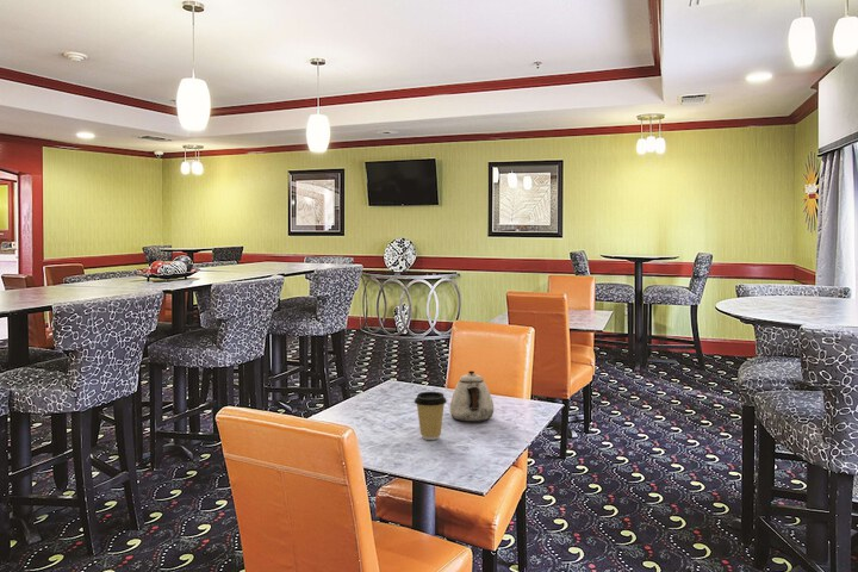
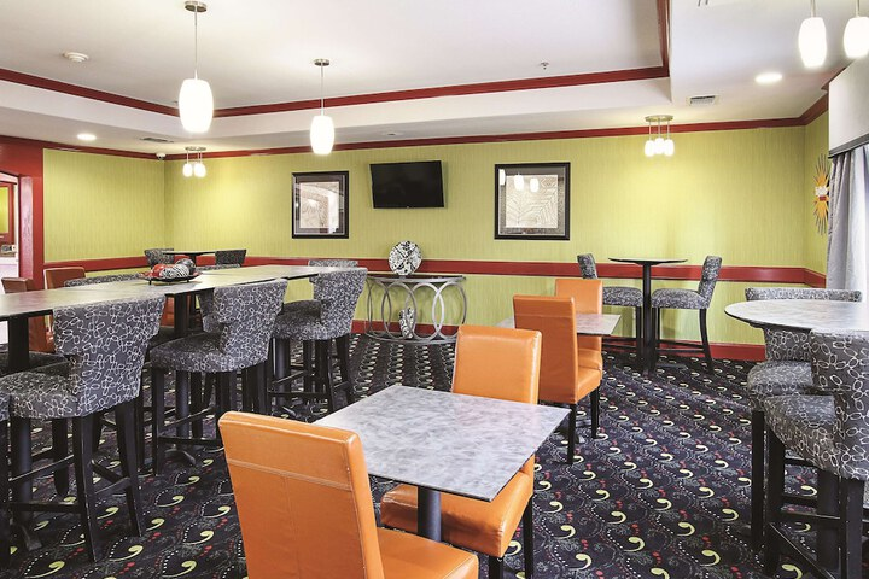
- coffee cup [414,391,448,441]
- teapot [448,369,495,423]
